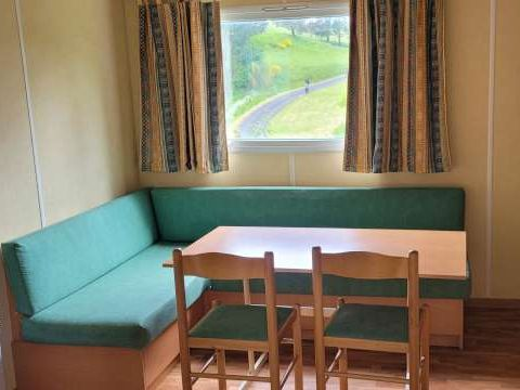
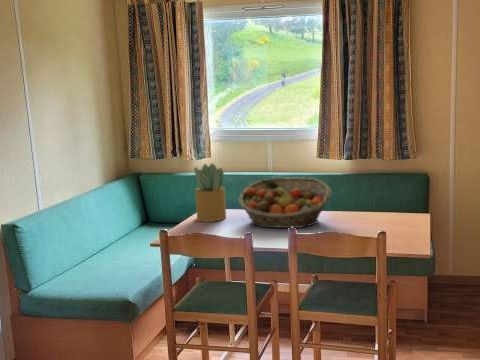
+ fruit basket [237,177,332,229]
+ potted plant [193,162,227,223]
